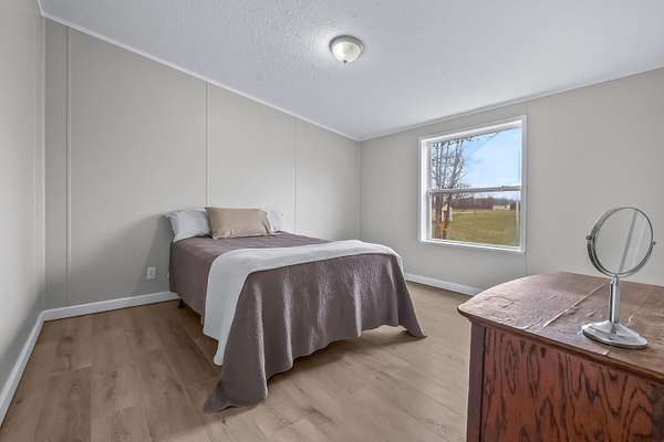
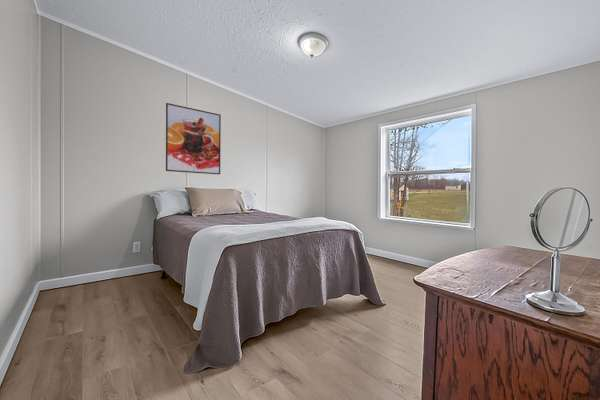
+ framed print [165,102,222,175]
